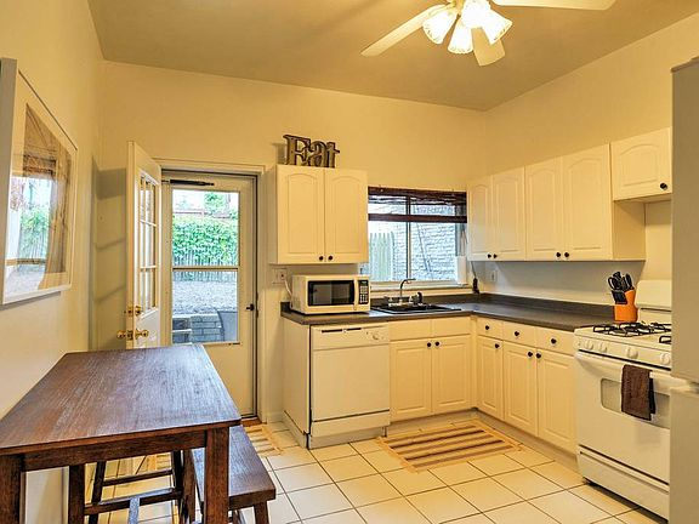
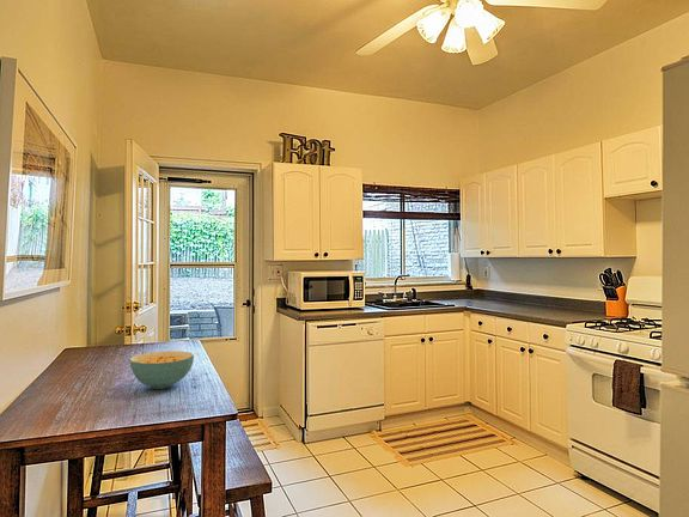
+ cereal bowl [128,349,195,390]
